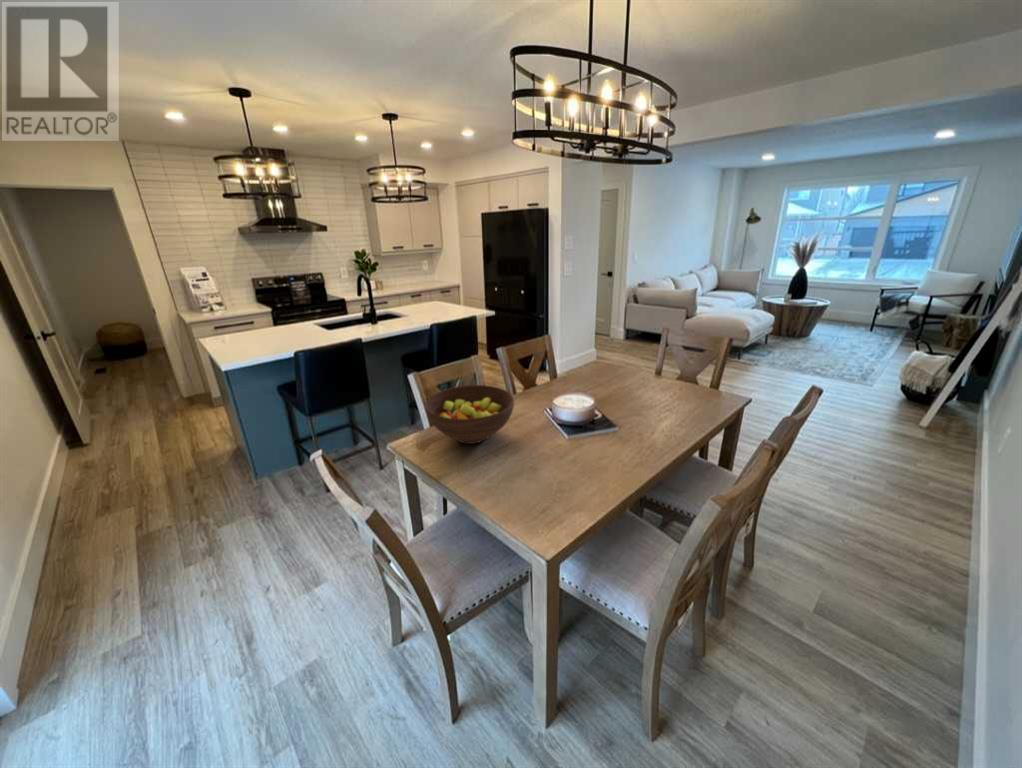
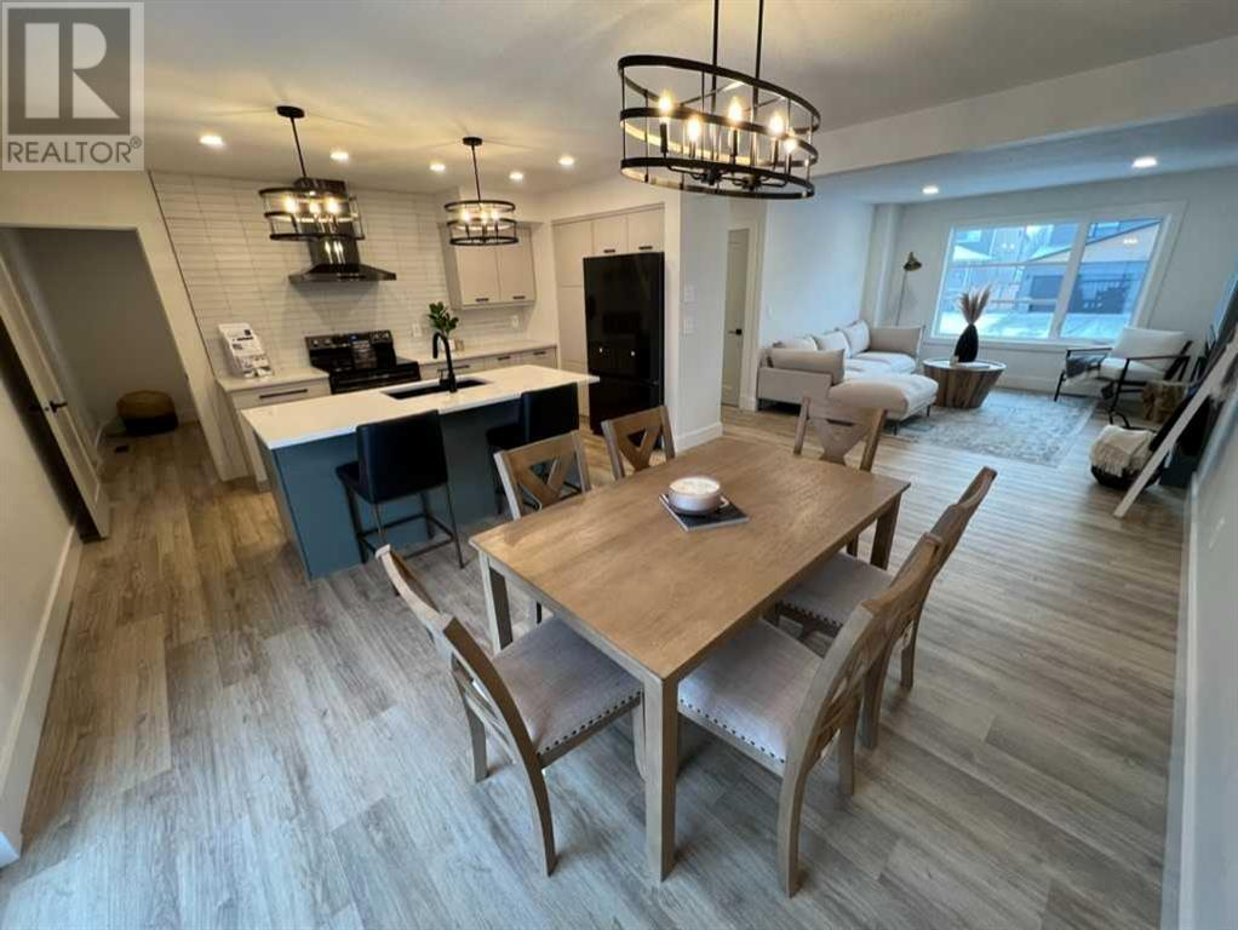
- fruit bowl [424,384,515,445]
